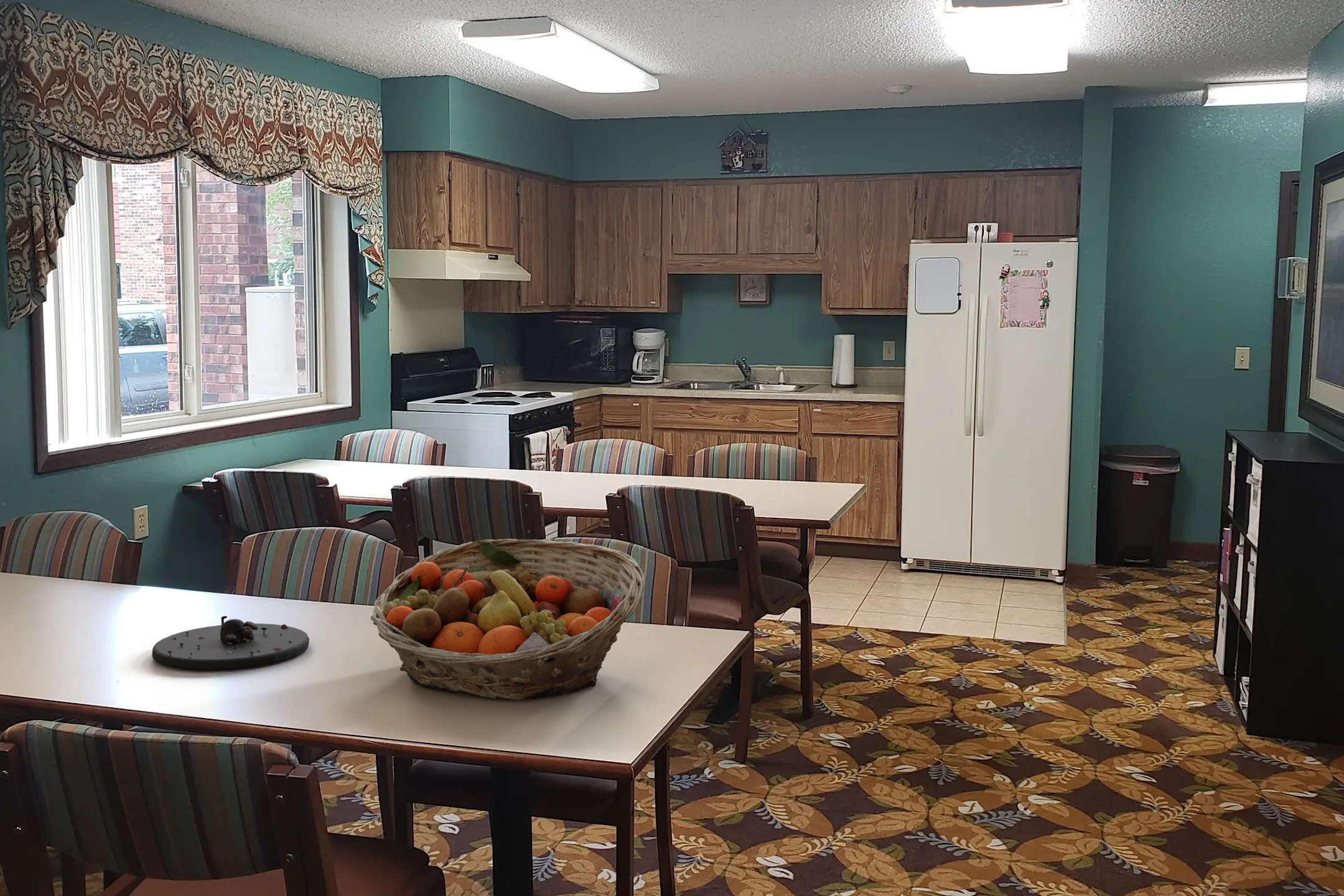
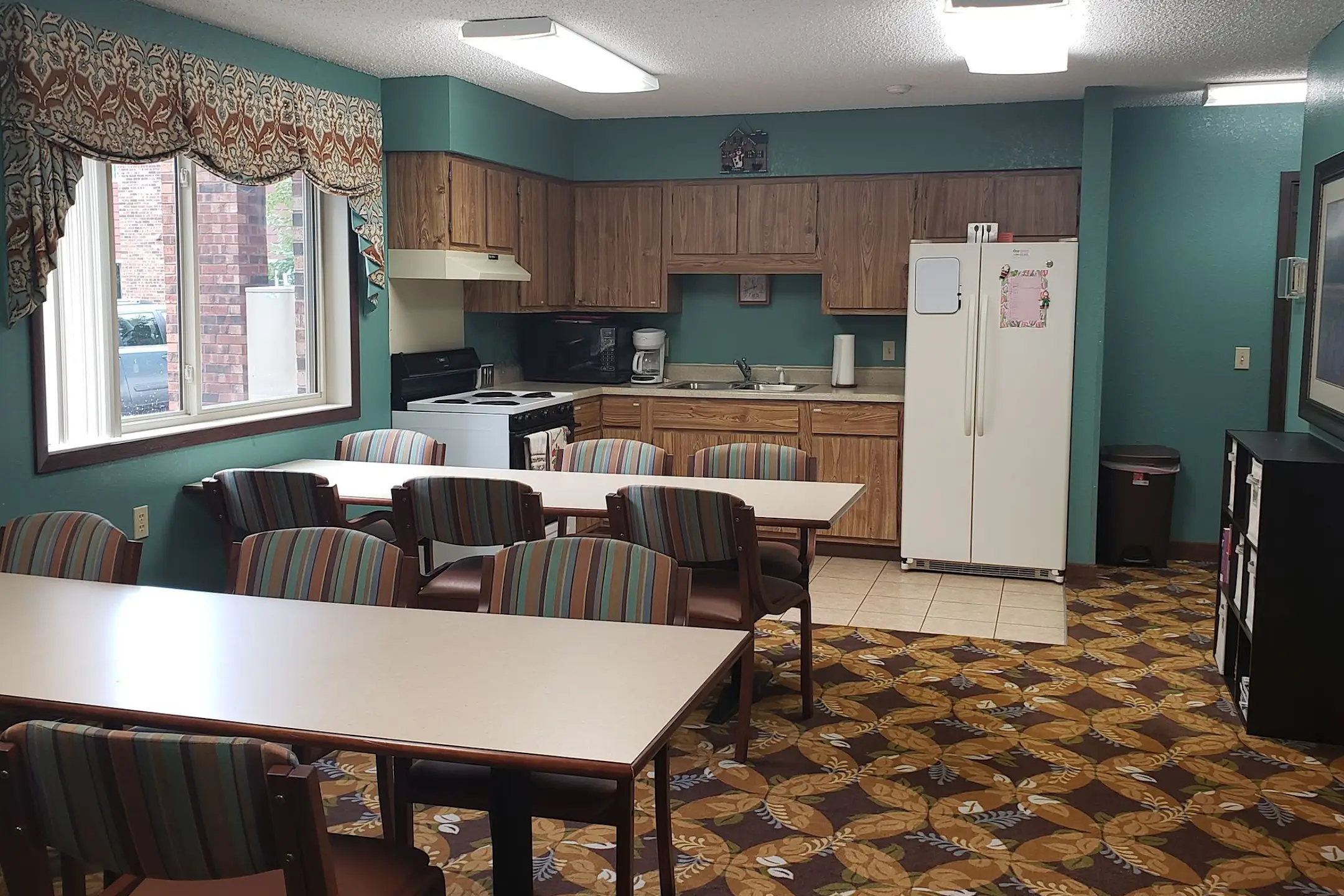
- plate [152,615,310,672]
- fruit basket [370,538,645,701]
